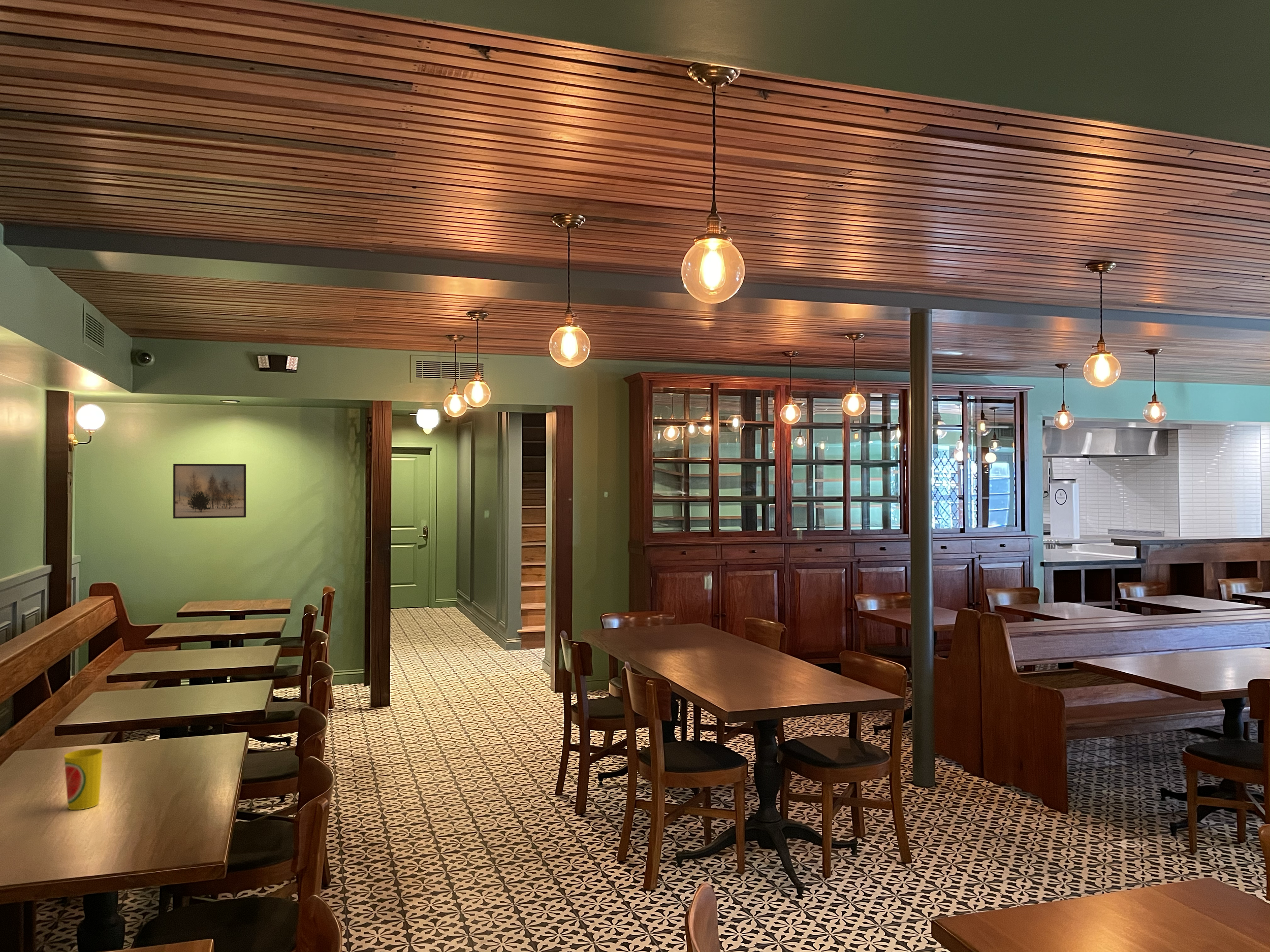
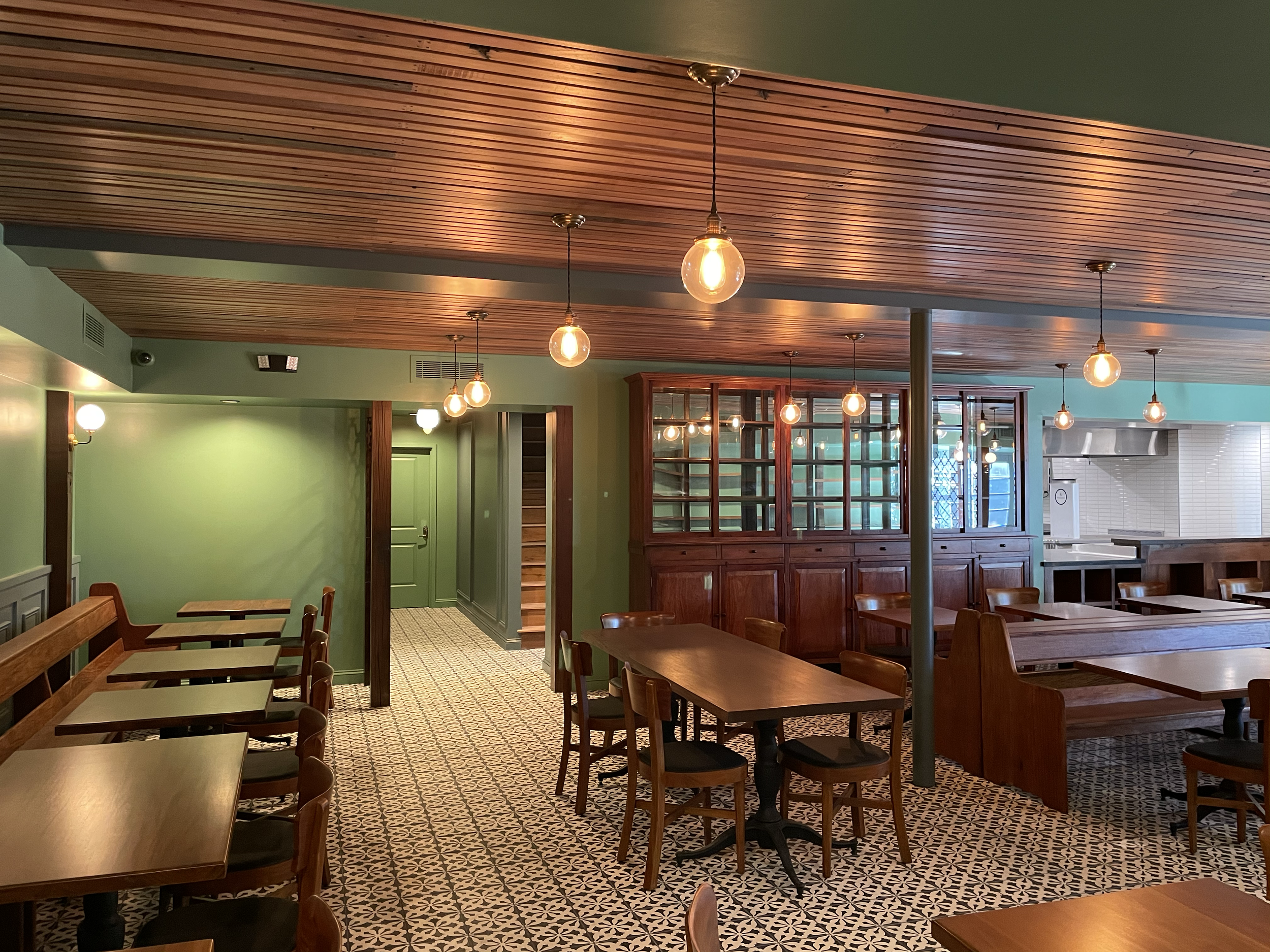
- cup [63,748,104,810]
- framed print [173,464,246,519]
